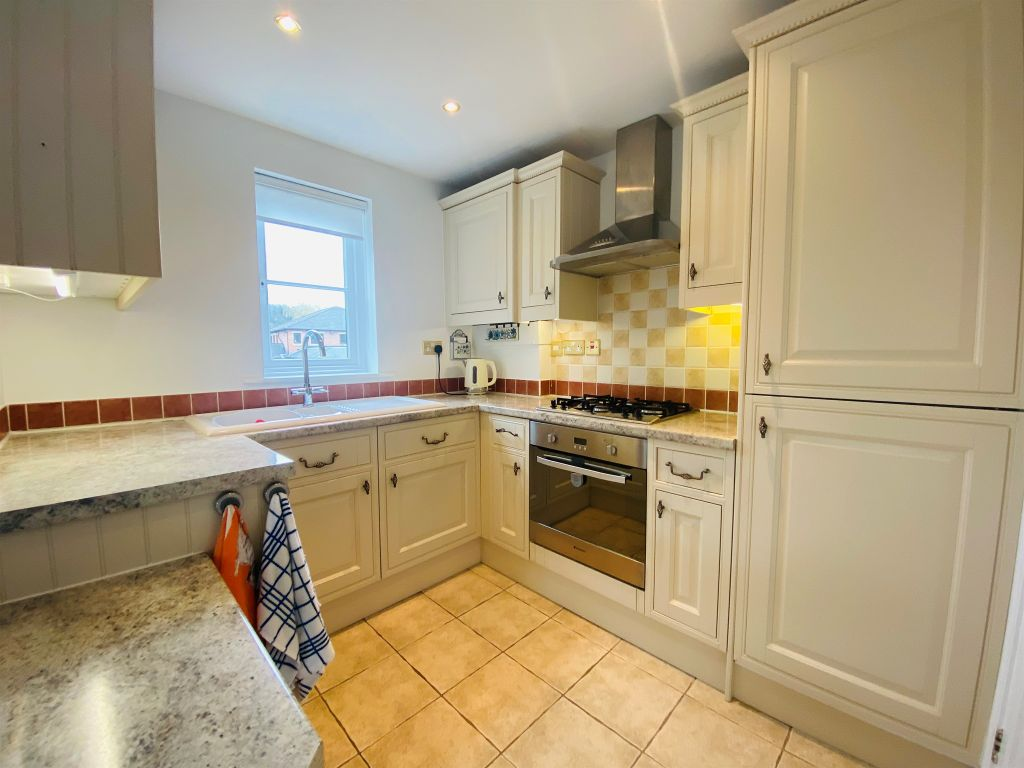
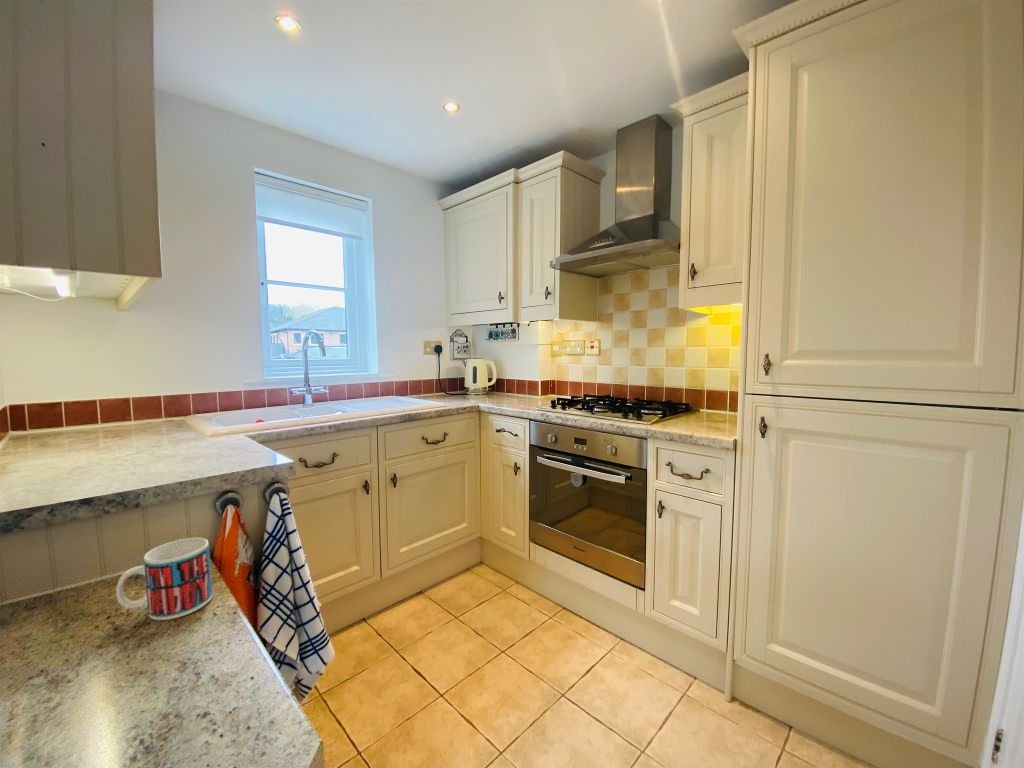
+ mug [115,537,213,621]
